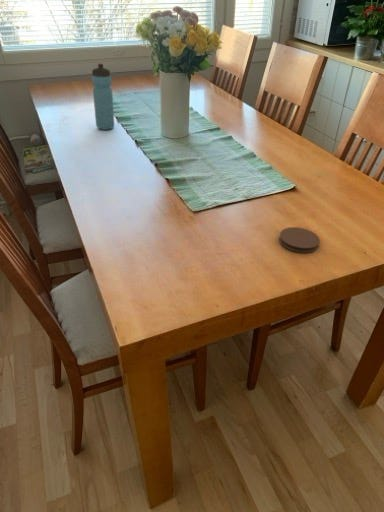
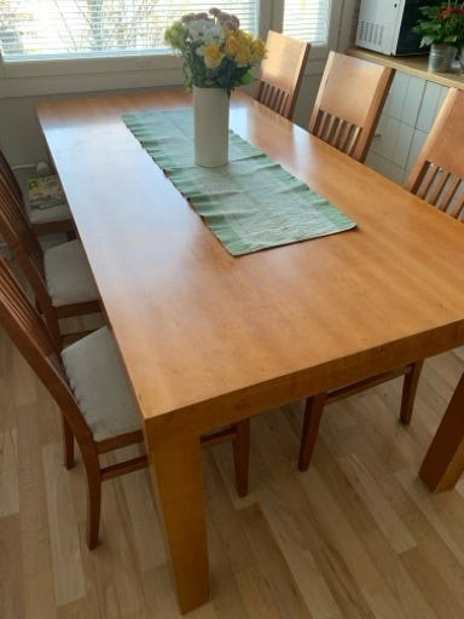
- coaster [278,226,321,254]
- water bottle [91,63,115,131]
